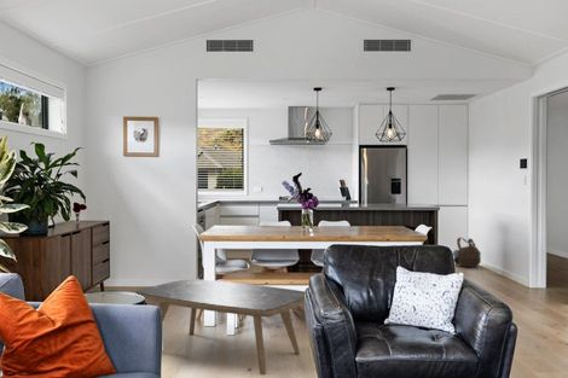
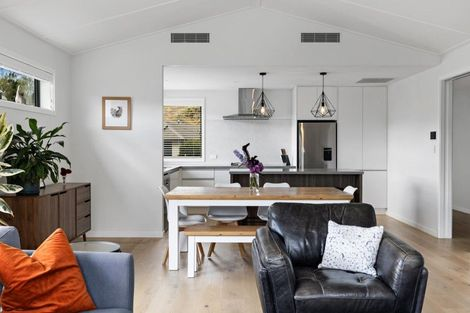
- coffee table [135,278,306,376]
- backpack [452,237,482,268]
